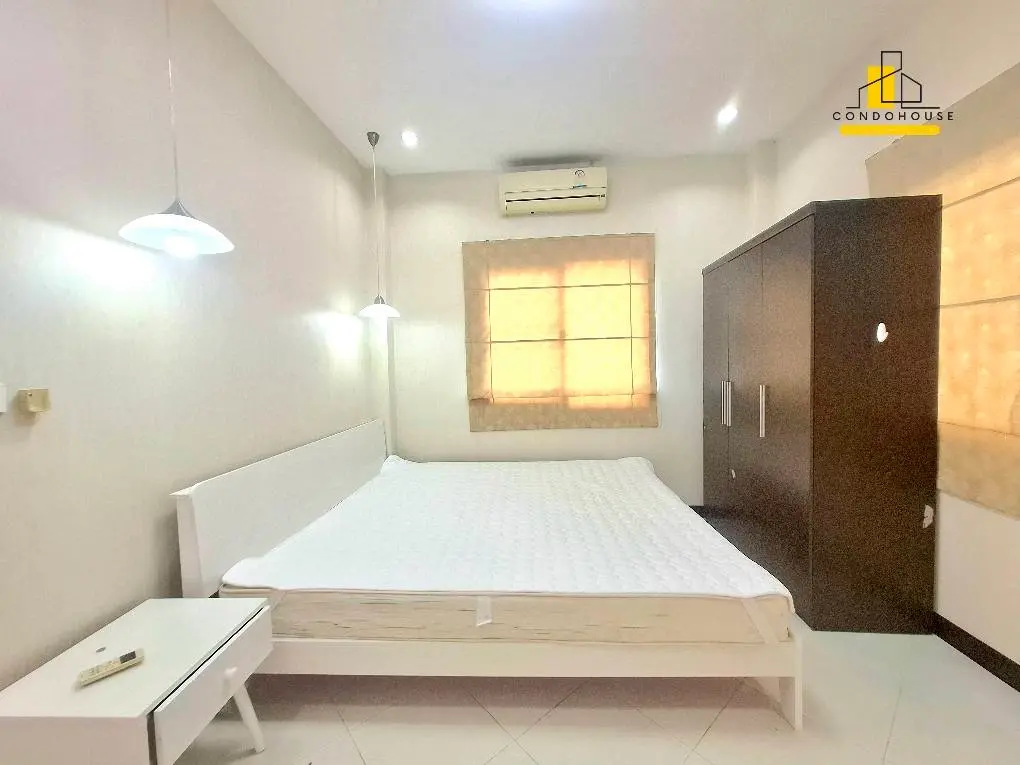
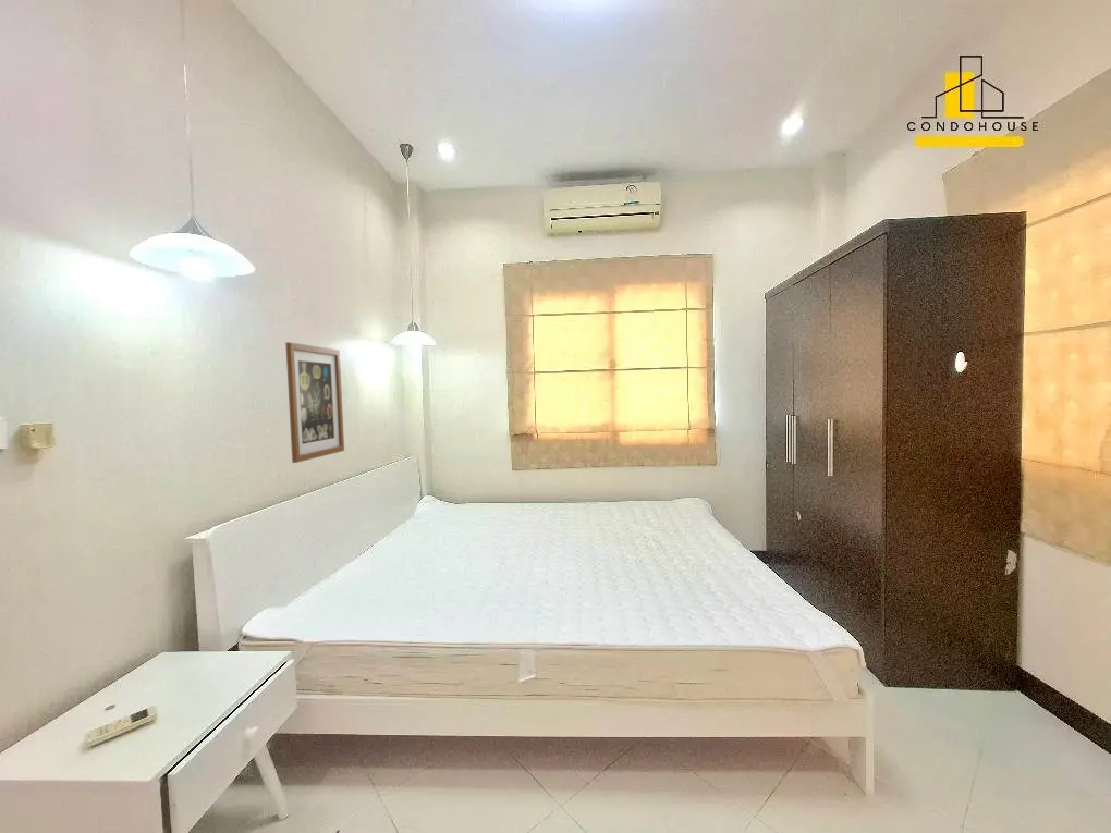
+ wall art [284,341,345,464]
